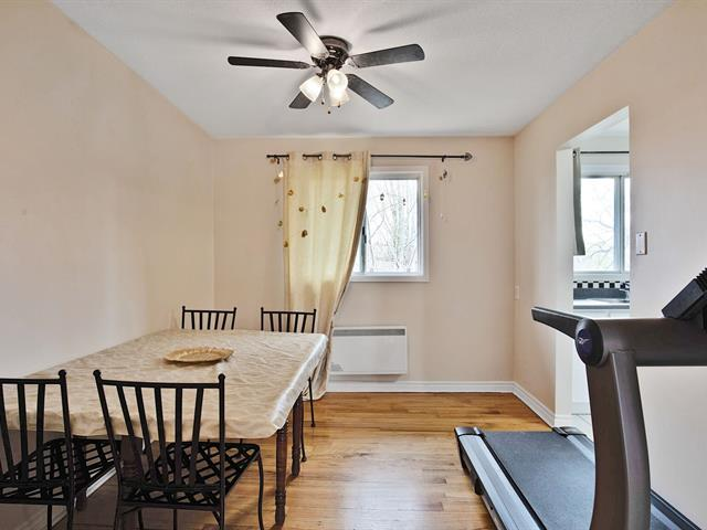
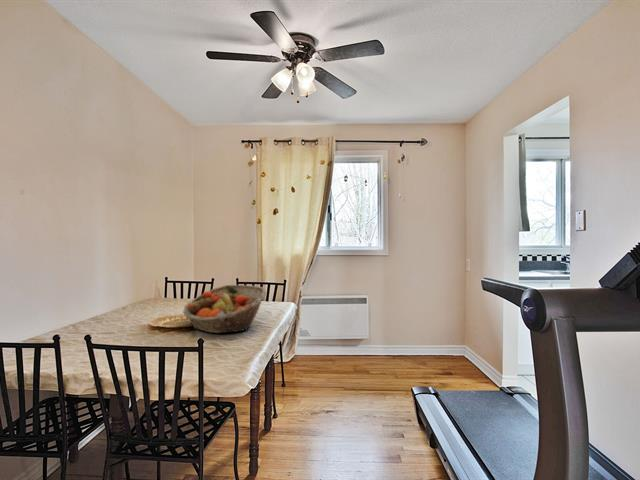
+ fruit basket [182,284,268,334]
